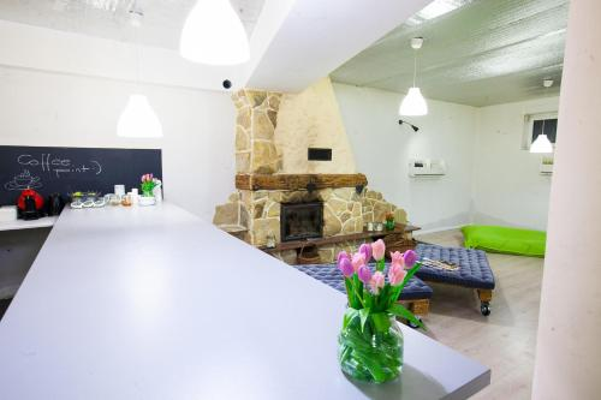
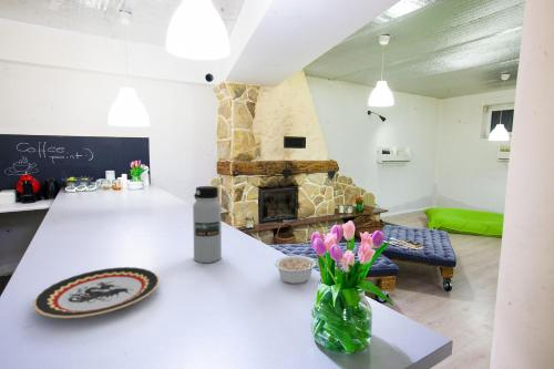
+ legume [274,255,318,285]
+ water bottle [192,185,223,264]
+ plate [32,266,161,319]
